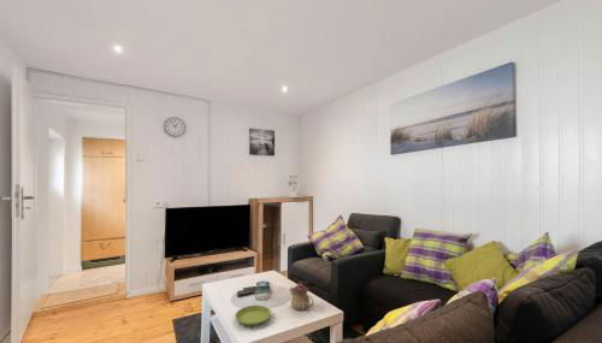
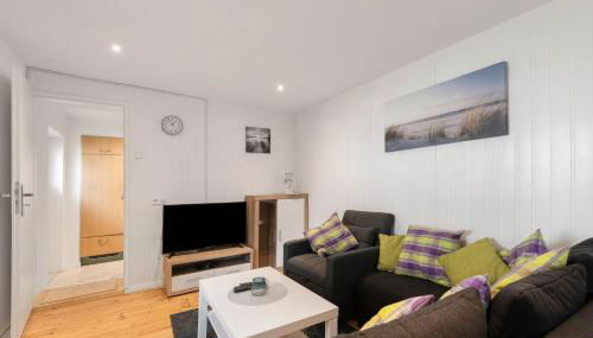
- saucer [234,304,272,327]
- teapot [288,282,314,312]
